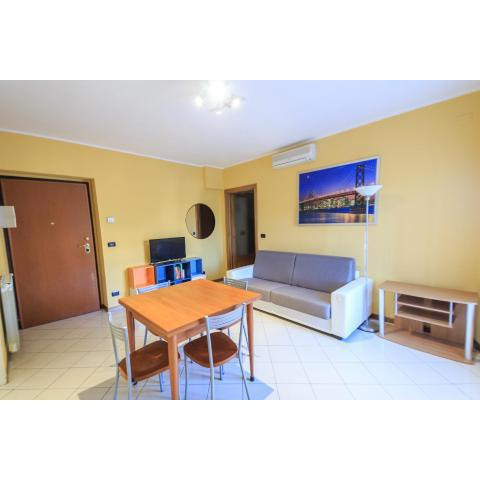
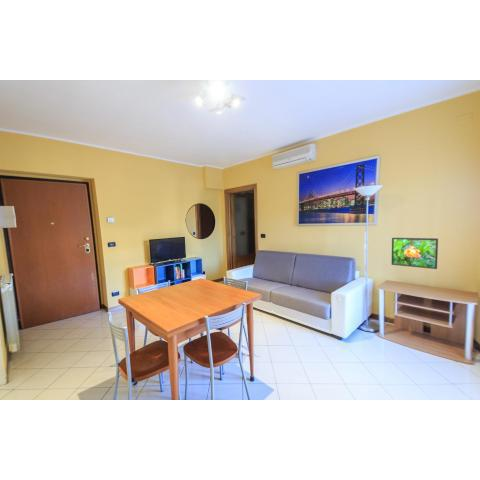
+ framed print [390,237,439,270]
